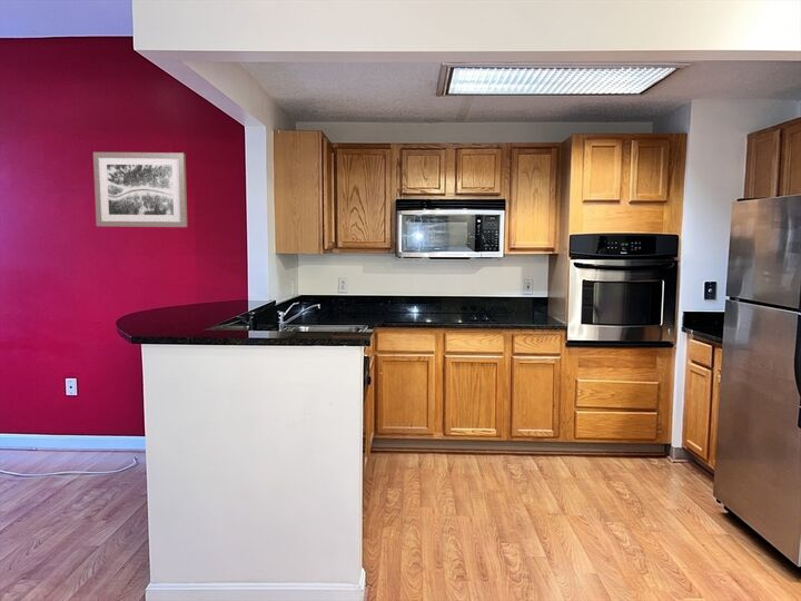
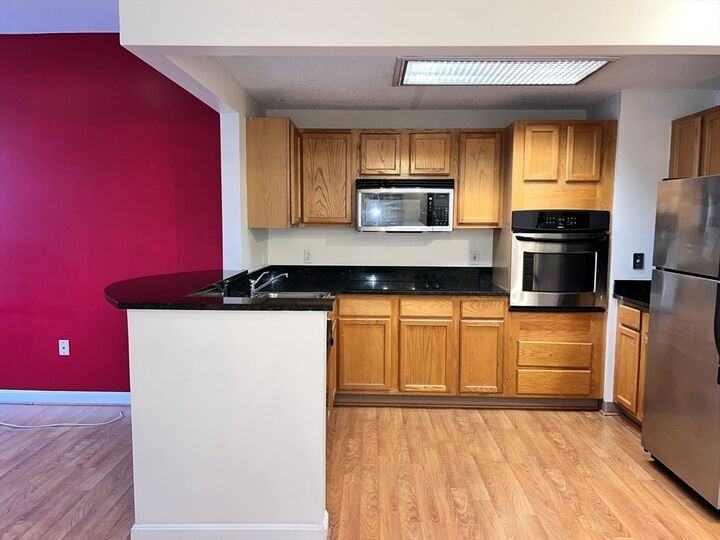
- wall art [92,151,188,228]
